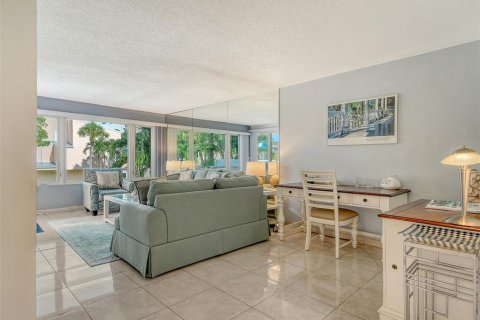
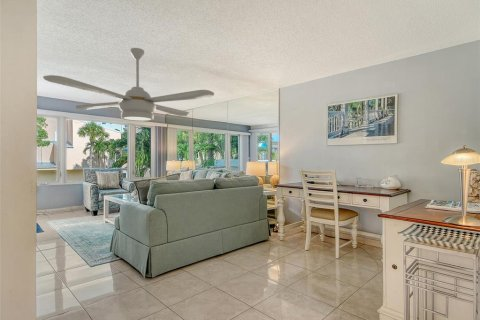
+ ceiling fan [42,47,215,122]
